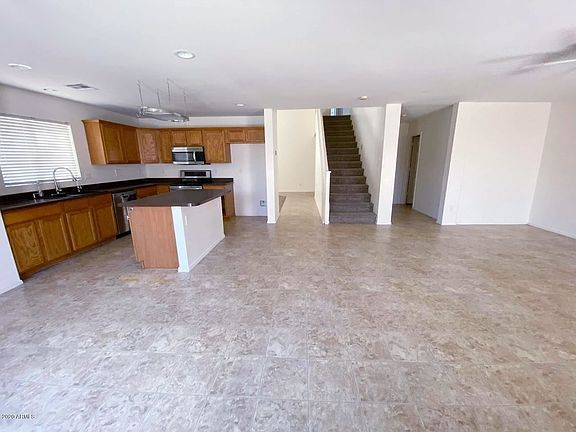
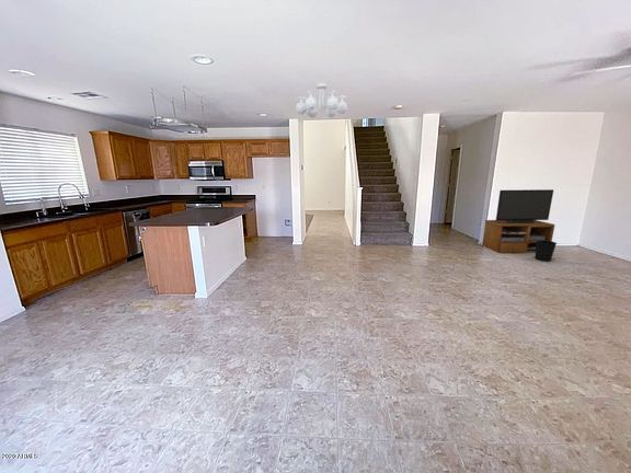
+ tv stand [481,188,555,254]
+ wastebasket [535,240,558,263]
+ ceiling light fixture [295,82,348,118]
